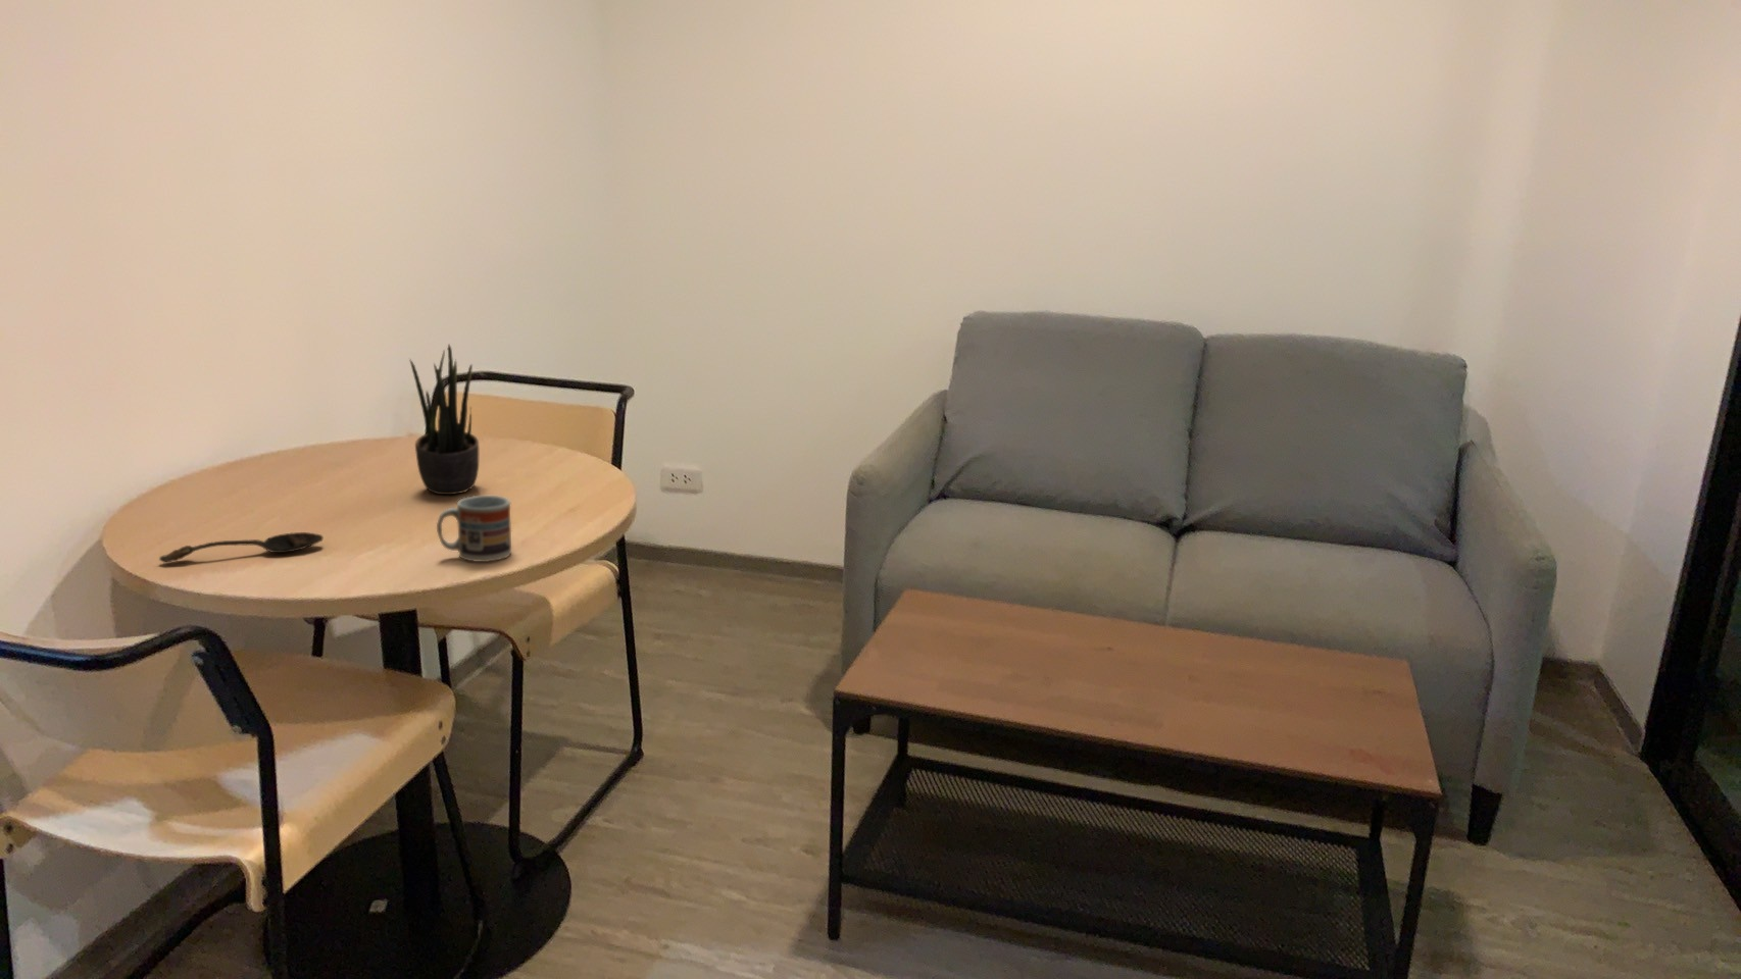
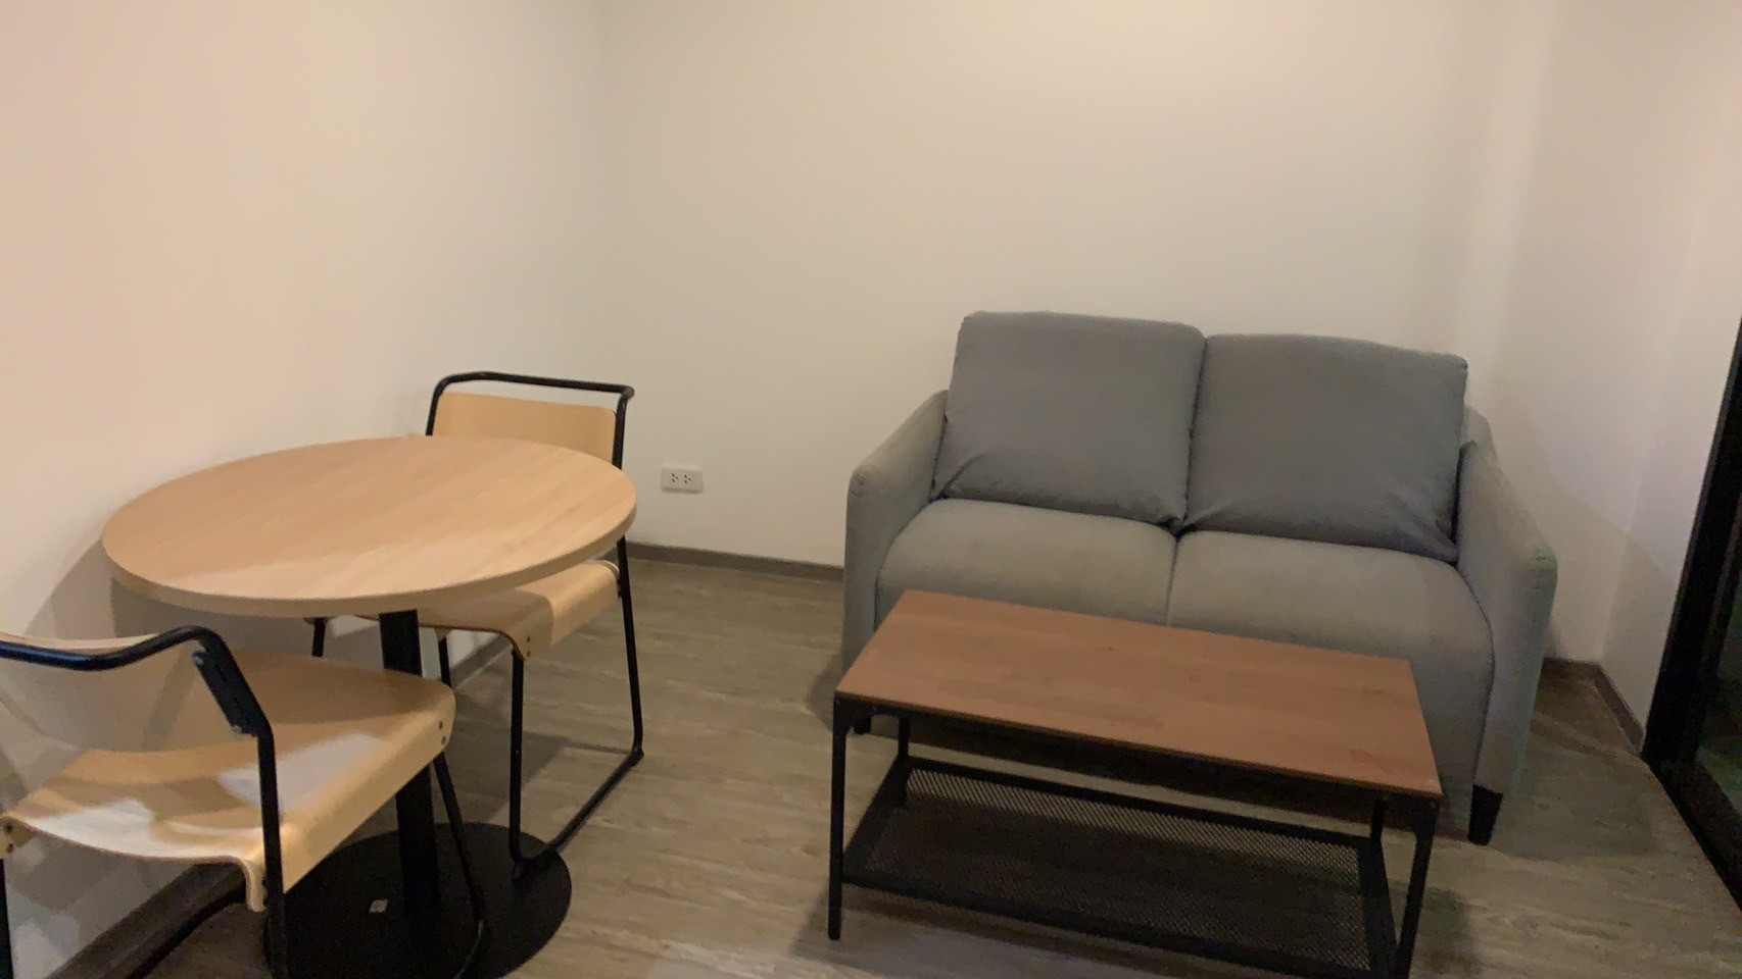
- cup [435,495,512,563]
- spoon [158,531,324,564]
- potted plant [408,343,479,496]
